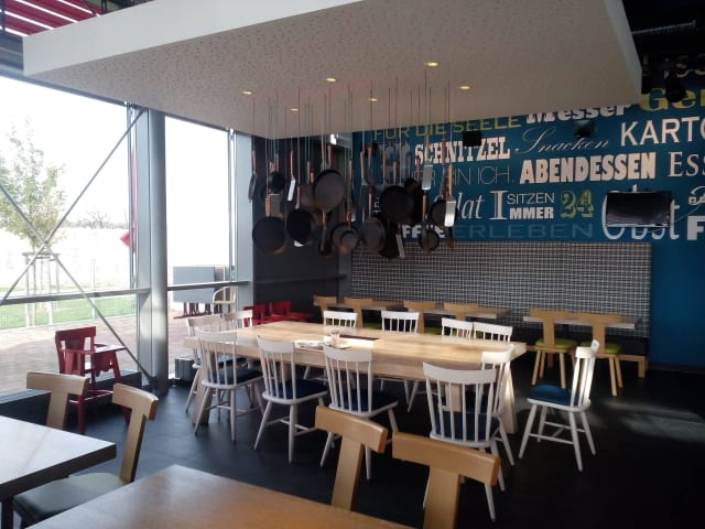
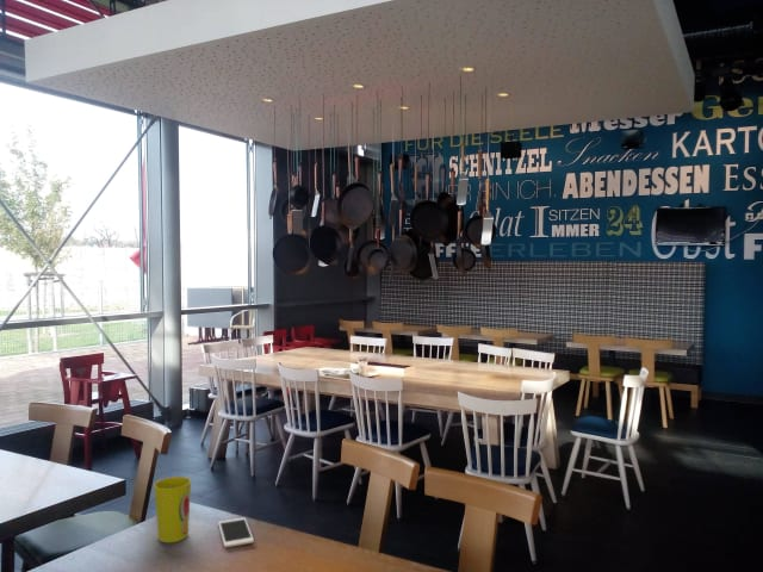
+ cell phone [217,516,255,548]
+ cup [153,475,192,543]
